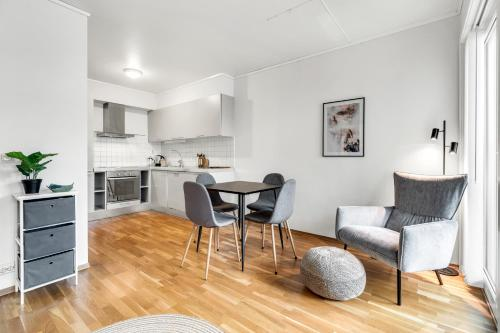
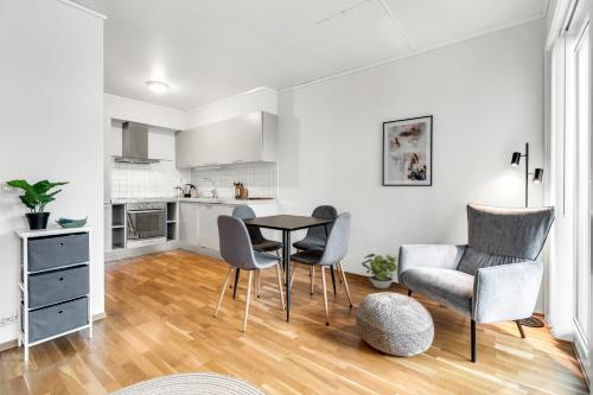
+ potted plant [361,253,398,289]
